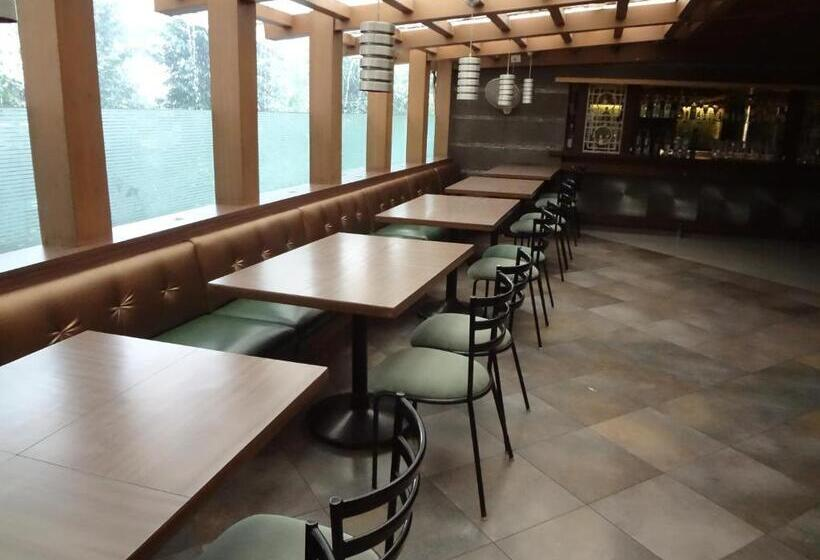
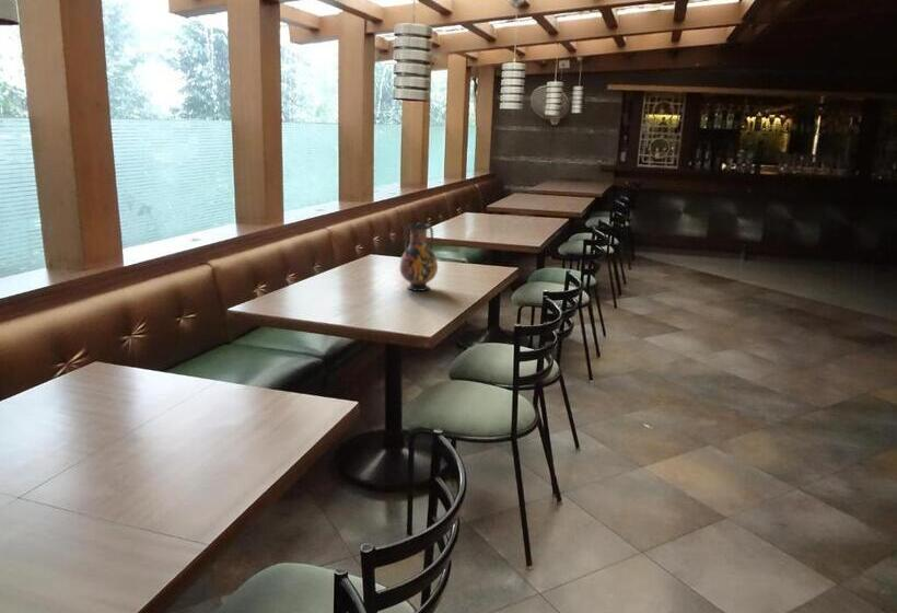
+ vase [399,222,439,292]
